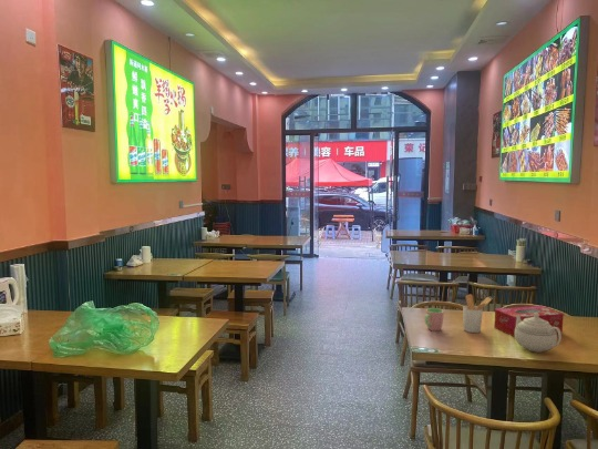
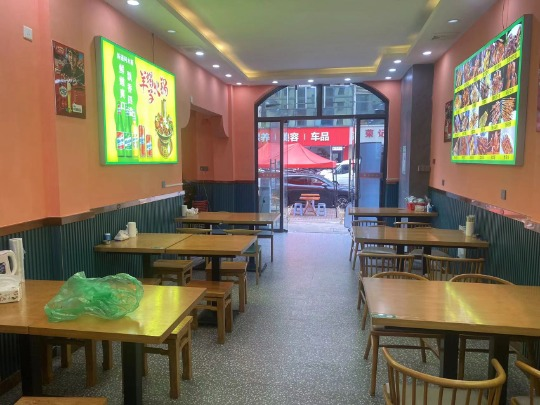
- teapot [514,313,563,354]
- tissue box [493,305,565,338]
- cup [423,307,445,331]
- utensil holder [462,293,493,334]
